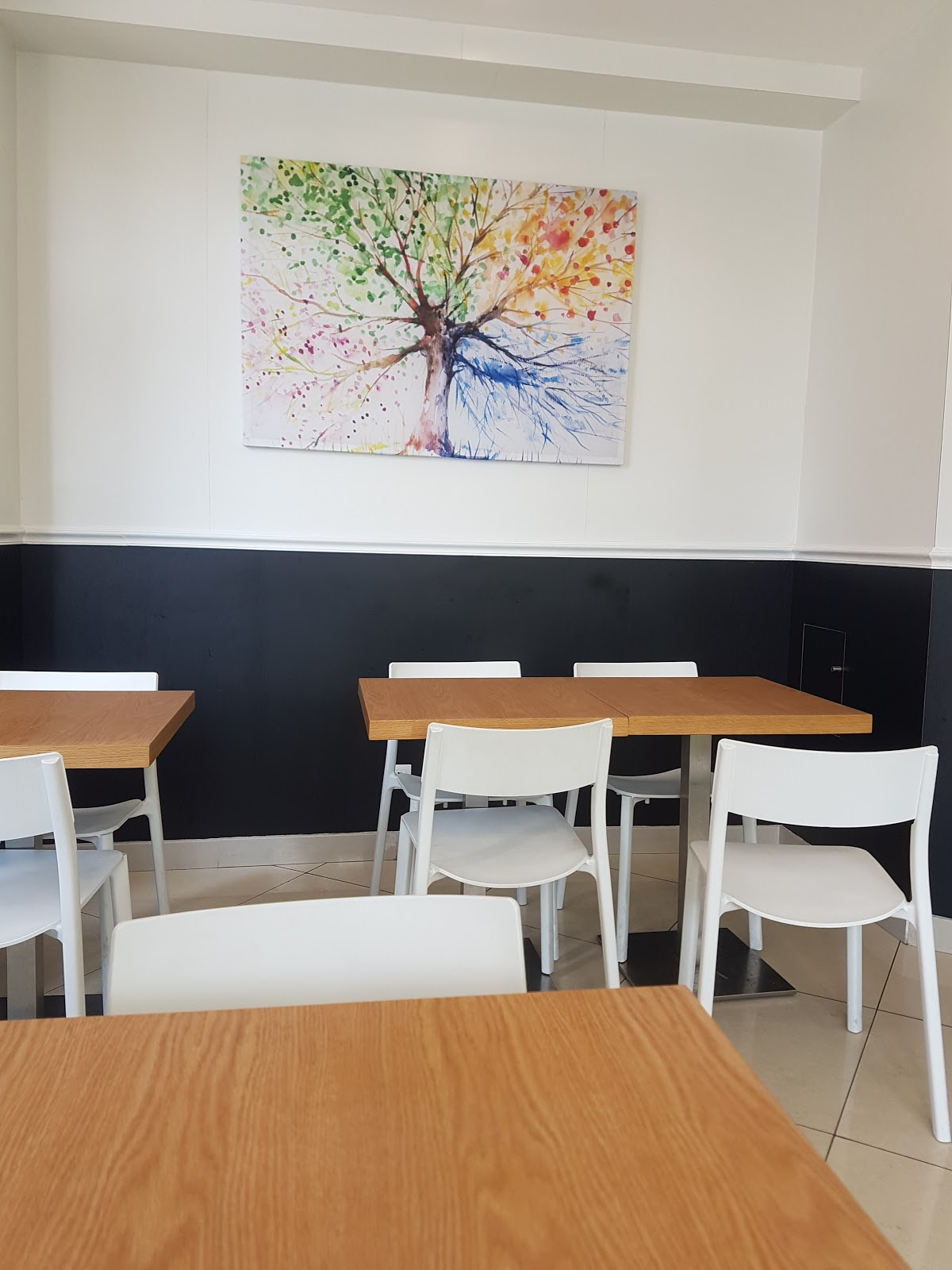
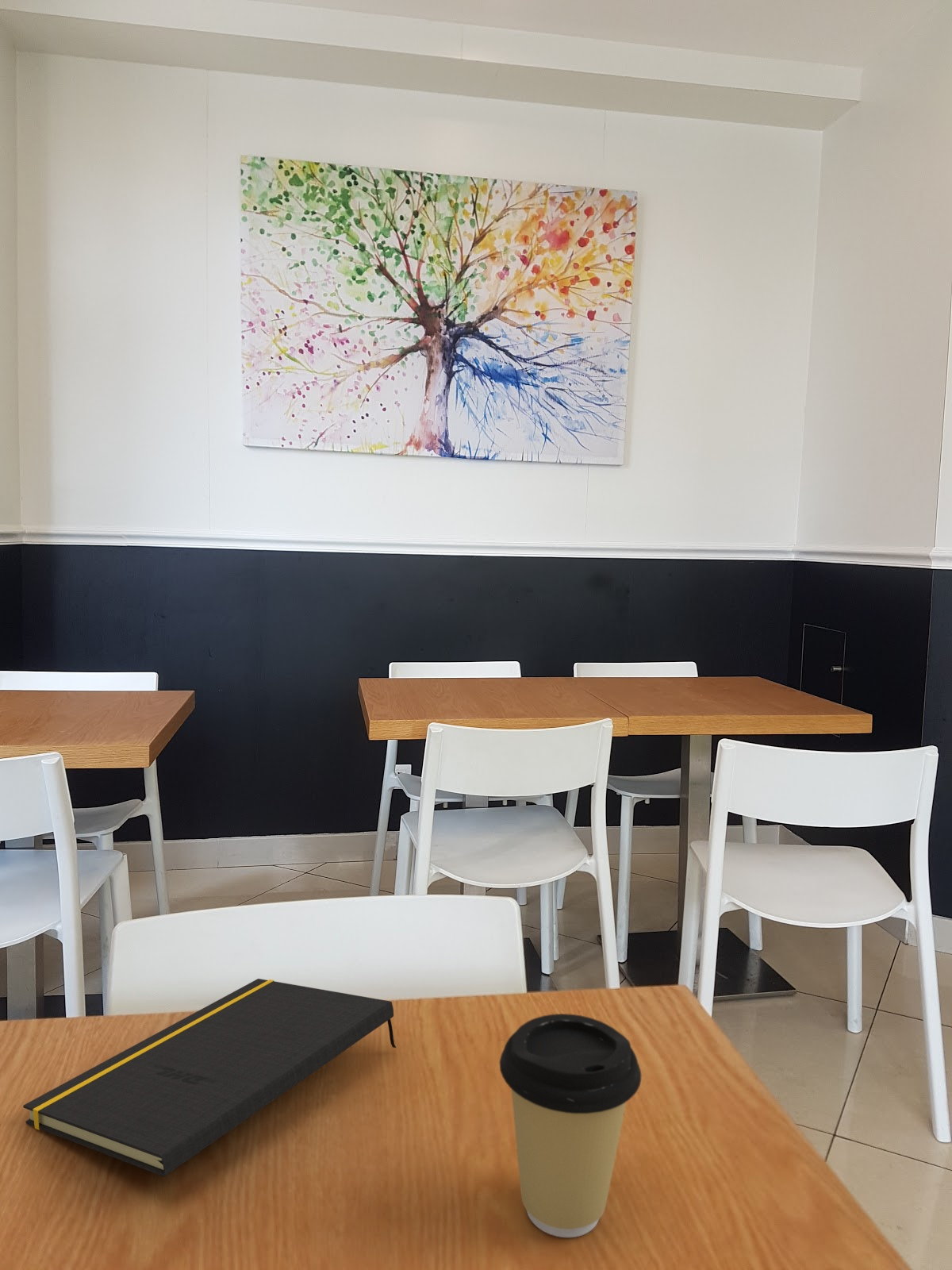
+ coffee cup [499,1013,642,1238]
+ notepad [22,978,397,1177]
